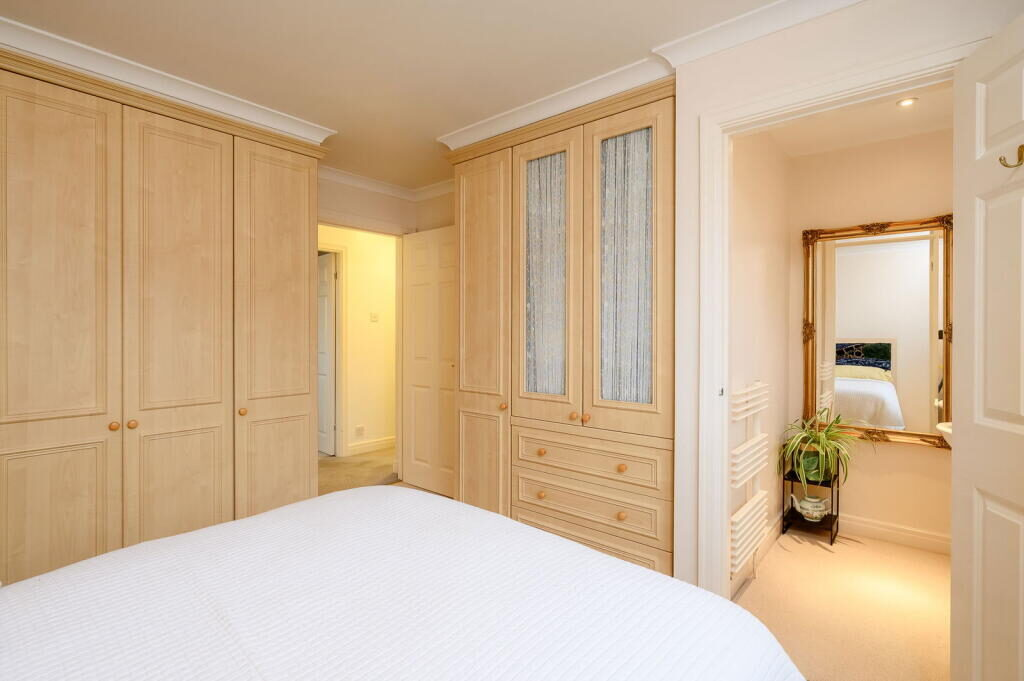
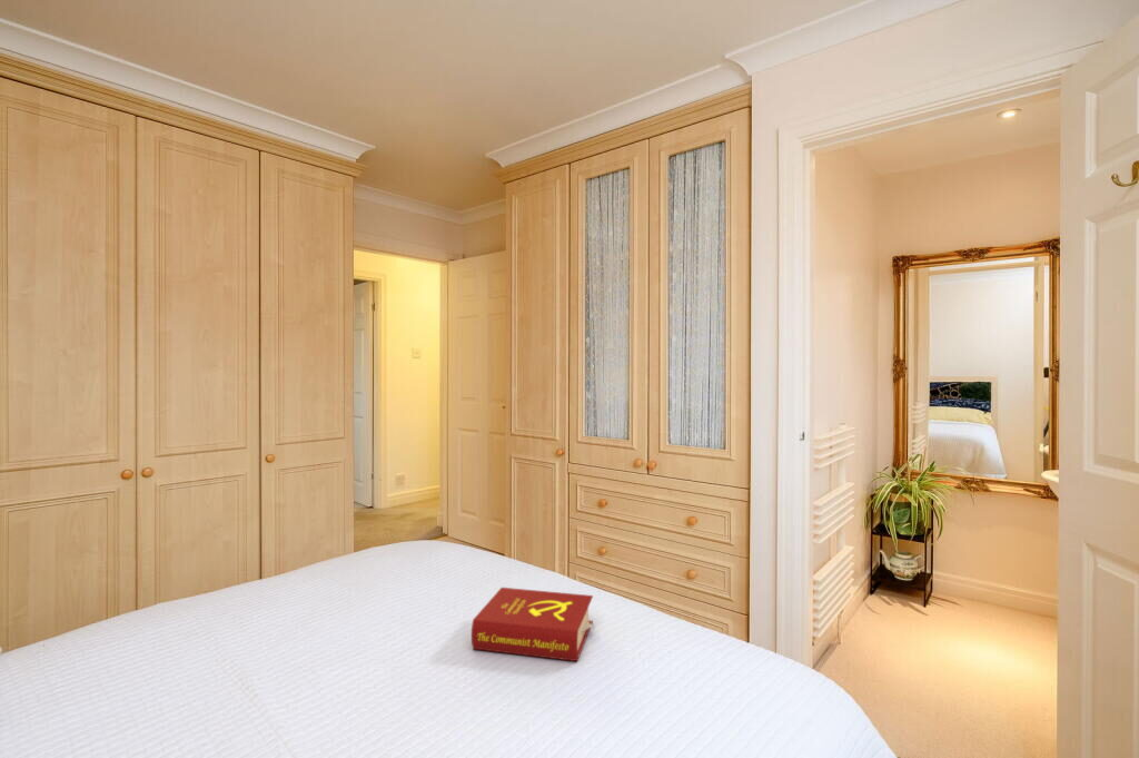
+ book [471,587,595,662]
